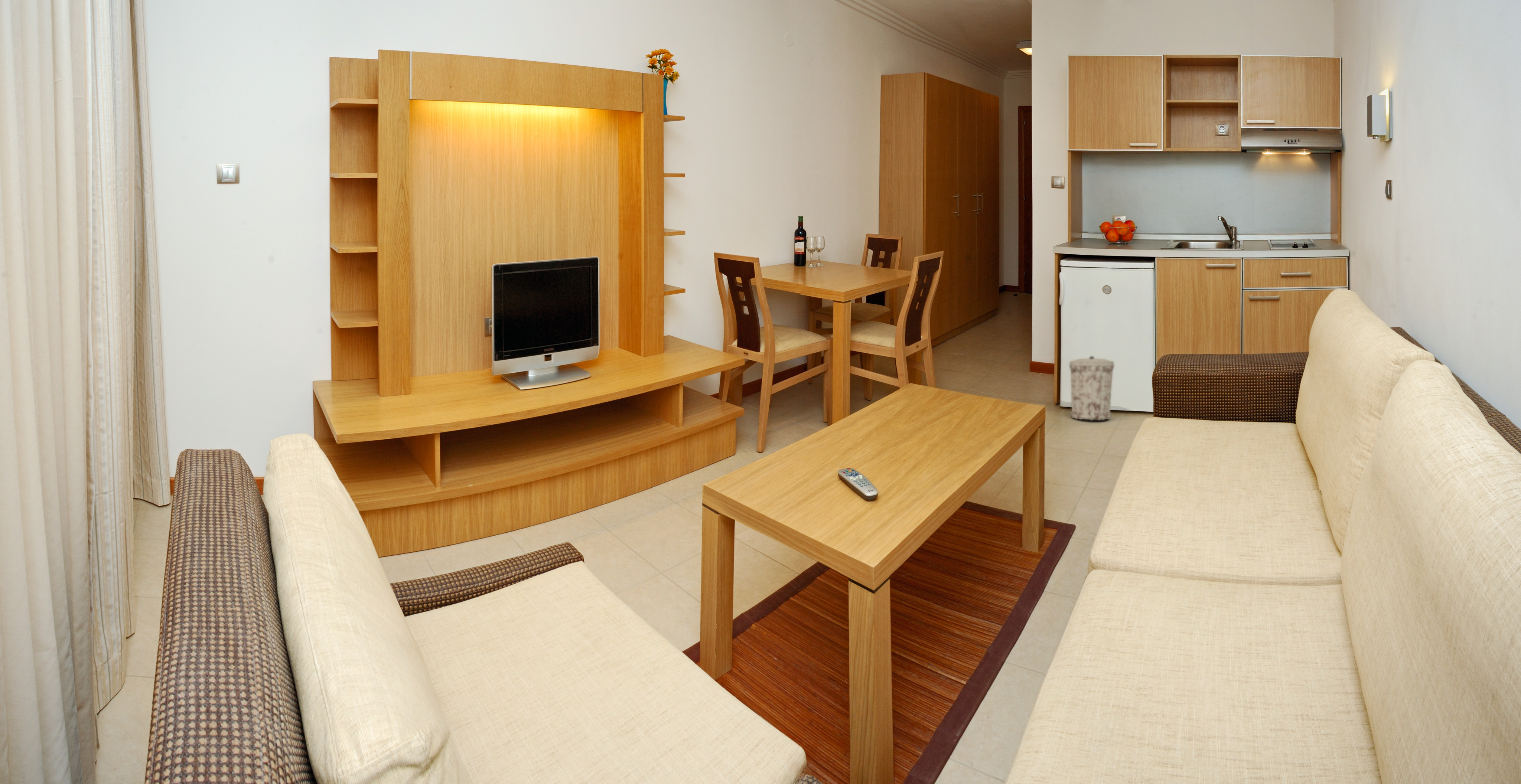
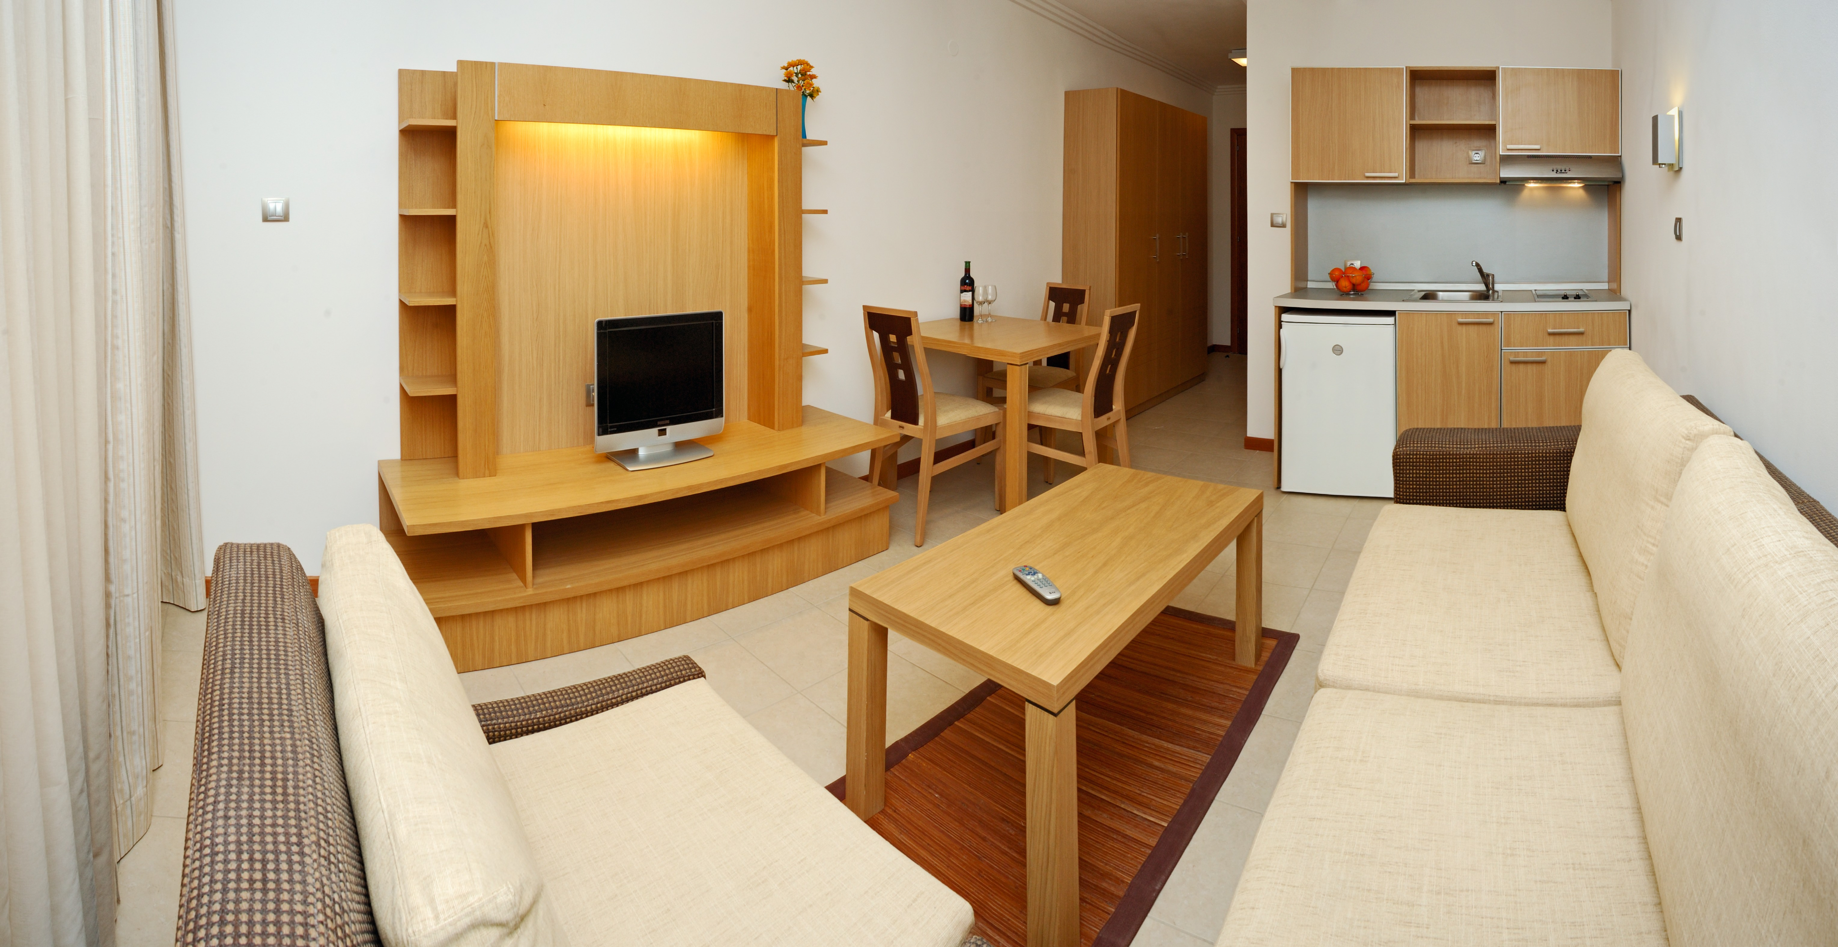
- trash can [1069,356,1115,420]
